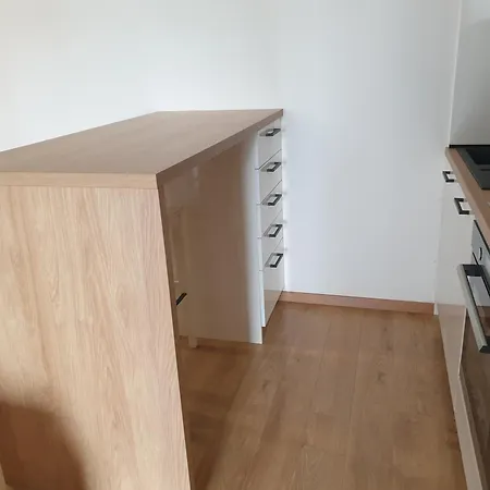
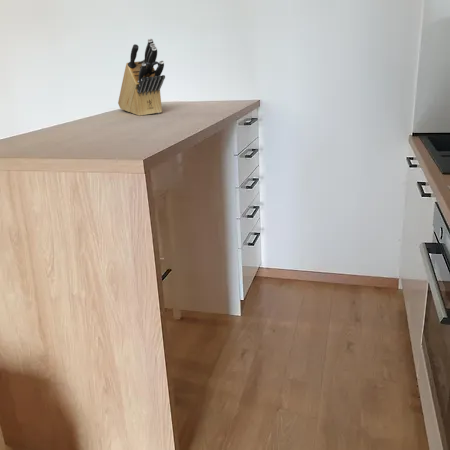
+ knife block [117,37,166,117]
